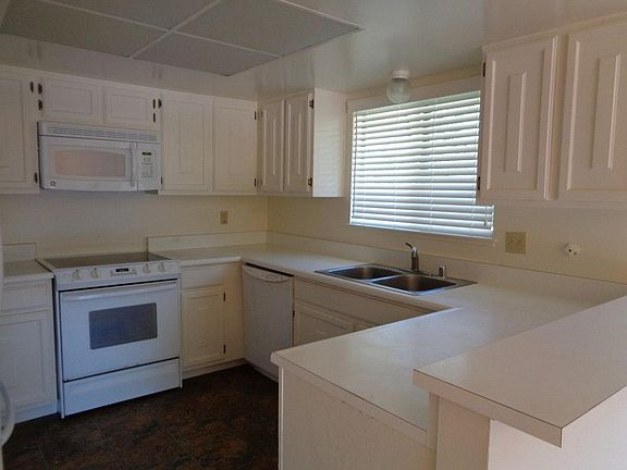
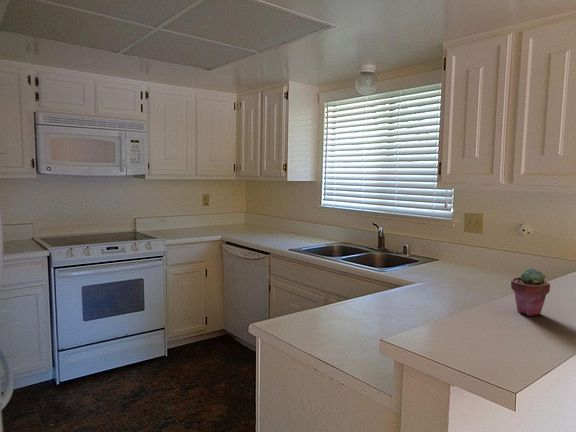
+ potted succulent [510,267,551,317]
